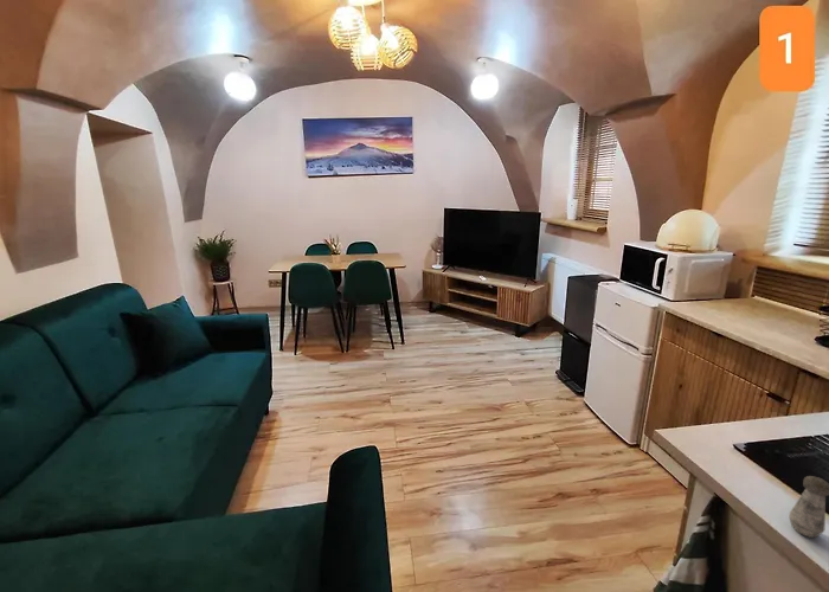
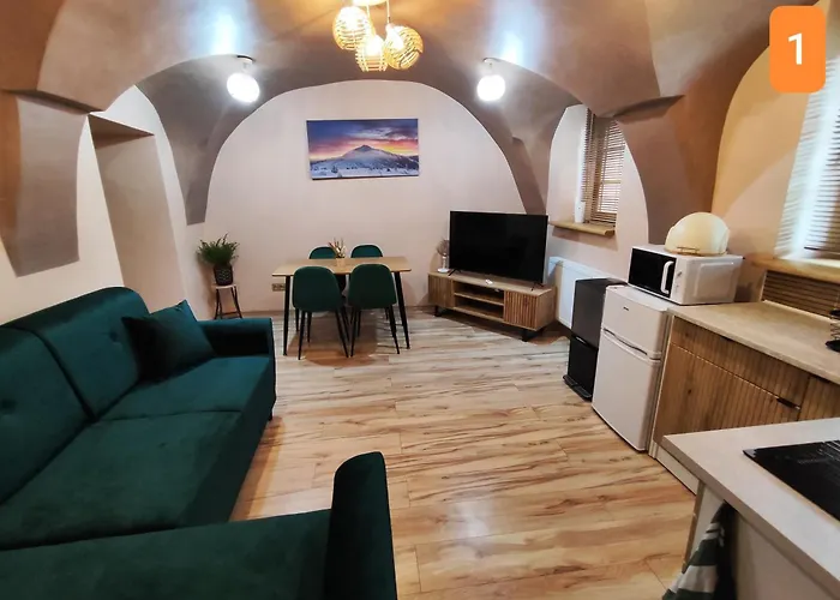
- salt shaker [788,475,829,539]
